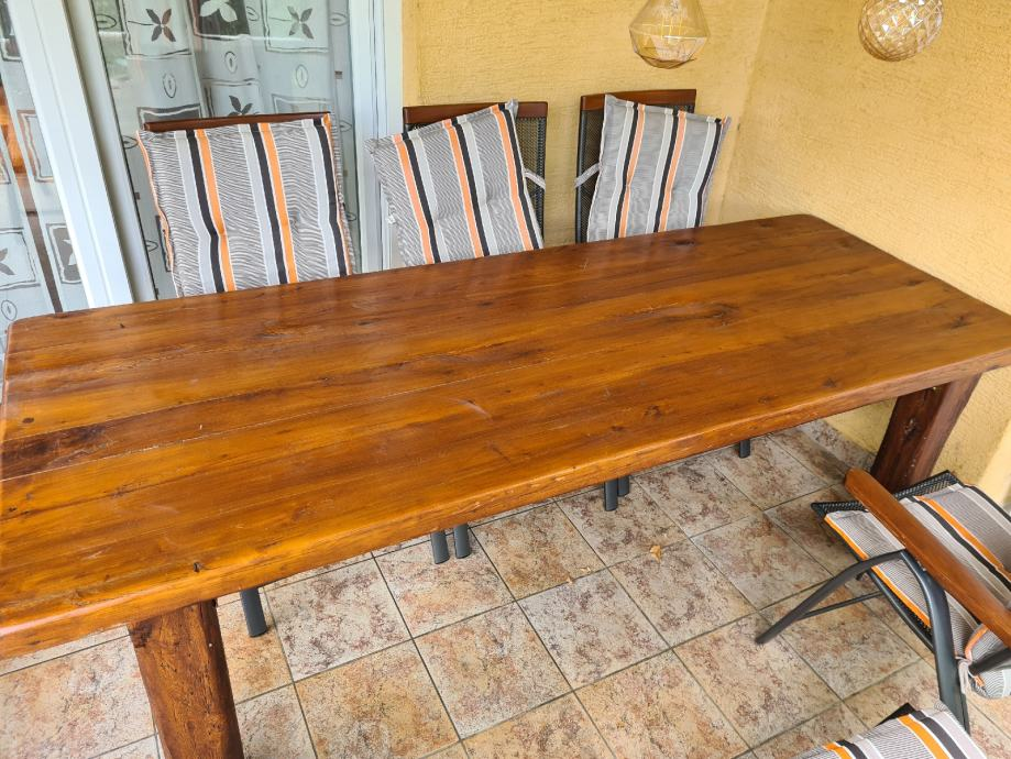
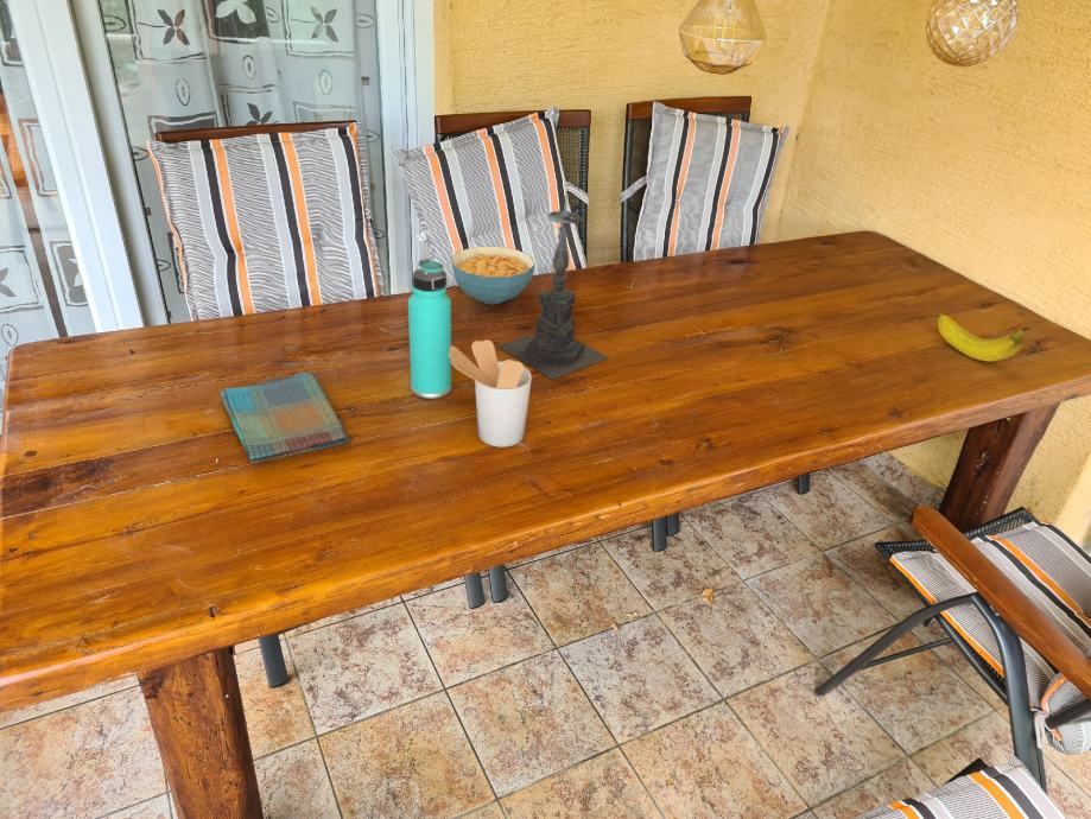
+ thermos bottle [407,258,452,400]
+ fruit [937,312,1032,362]
+ dish towel [220,372,350,465]
+ cereal bowl [450,246,537,305]
+ candle holder [496,189,610,381]
+ utensil holder [449,338,533,449]
